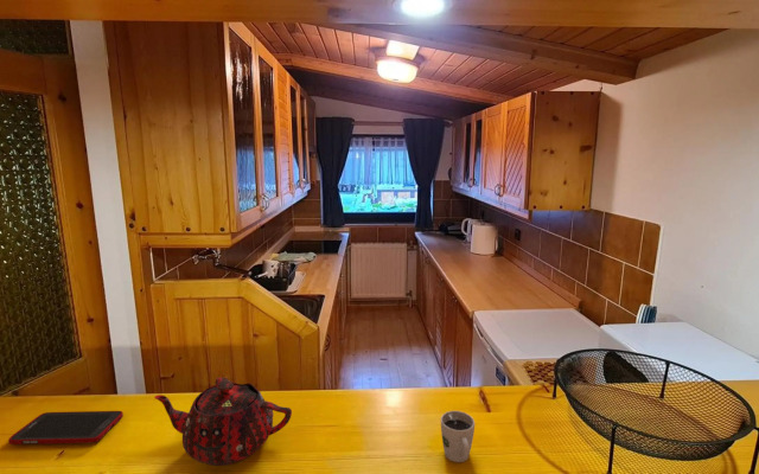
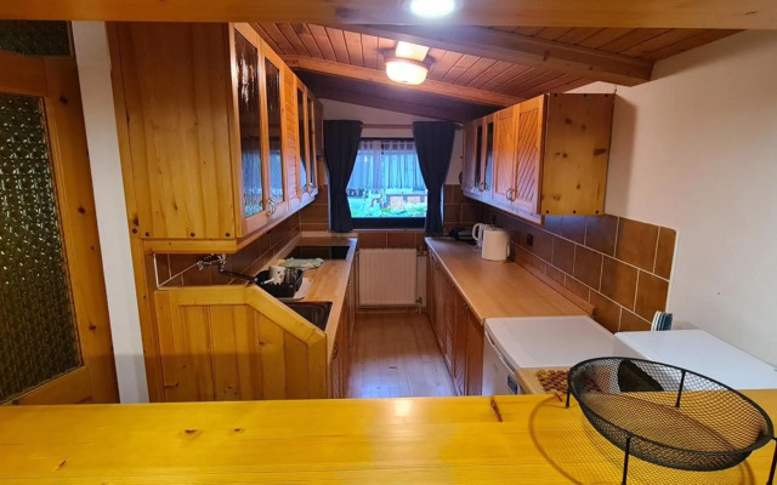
- cup [440,410,476,463]
- cell phone [7,410,125,446]
- teapot [153,377,293,467]
